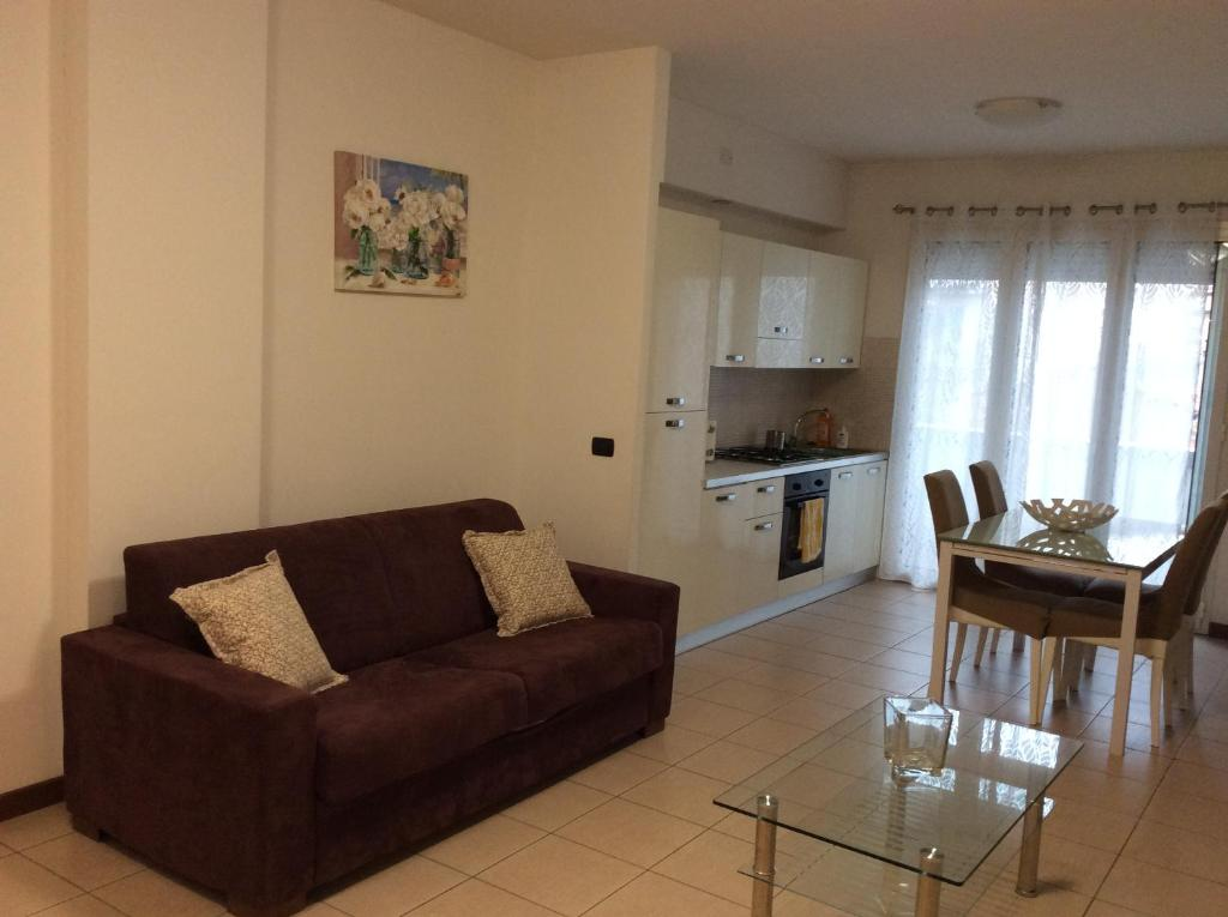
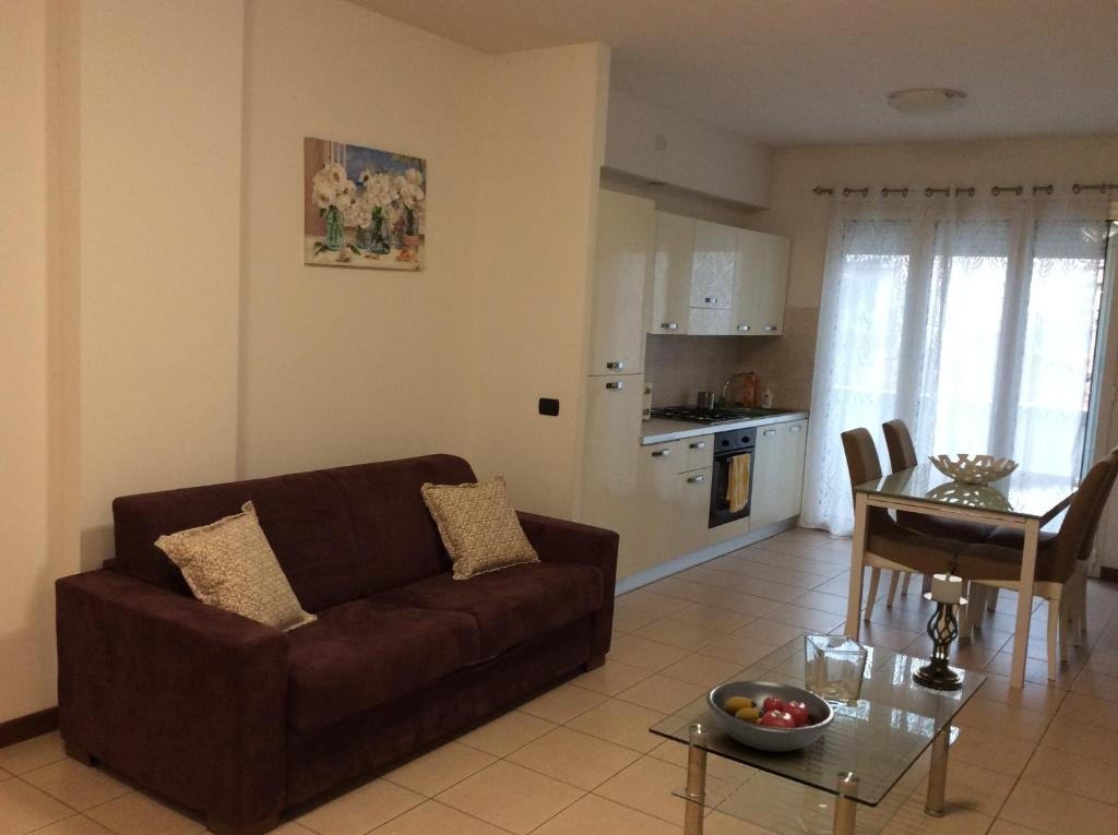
+ candle holder [912,572,968,691]
+ fruit bowl [705,679,836,753]
